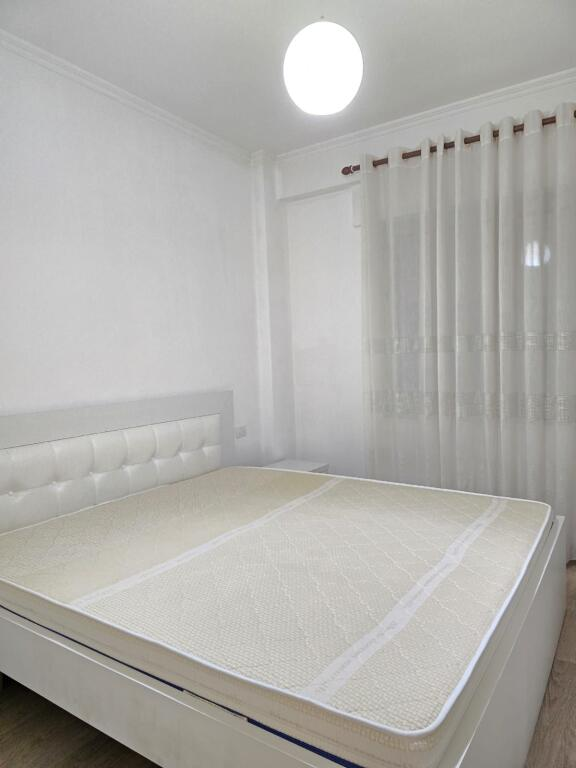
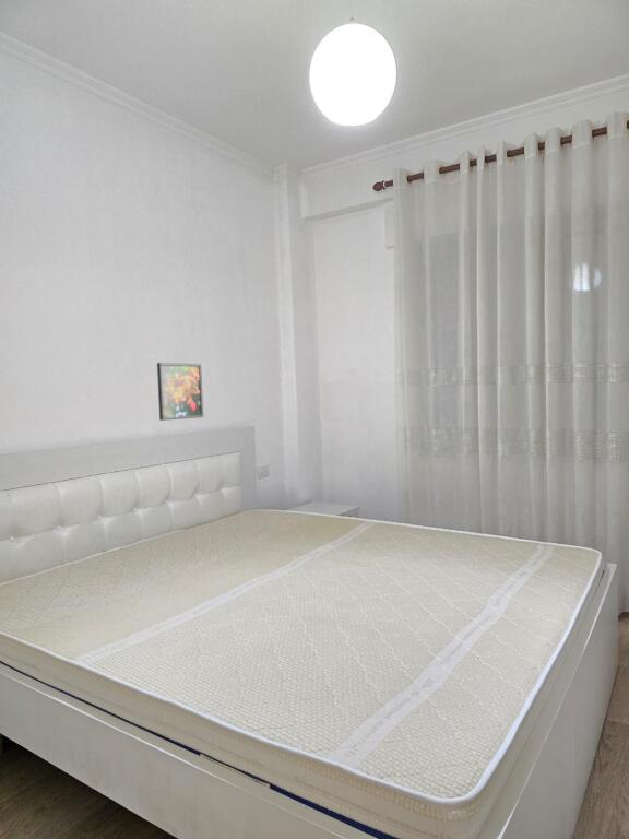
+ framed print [156,362,204,422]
